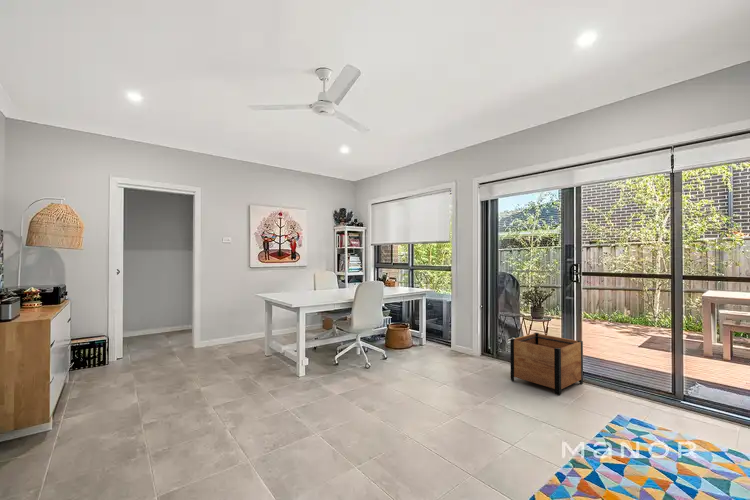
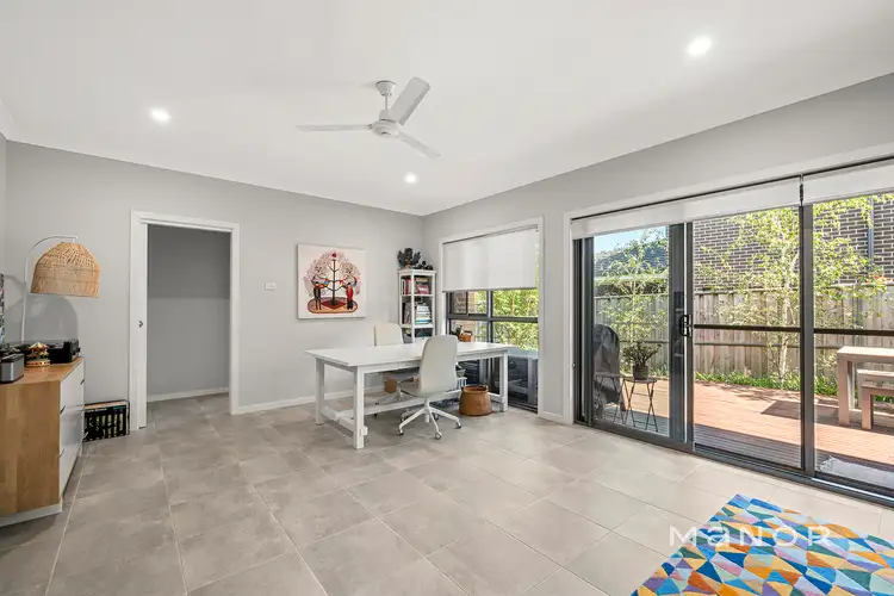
- planter [509,332,584,396]
